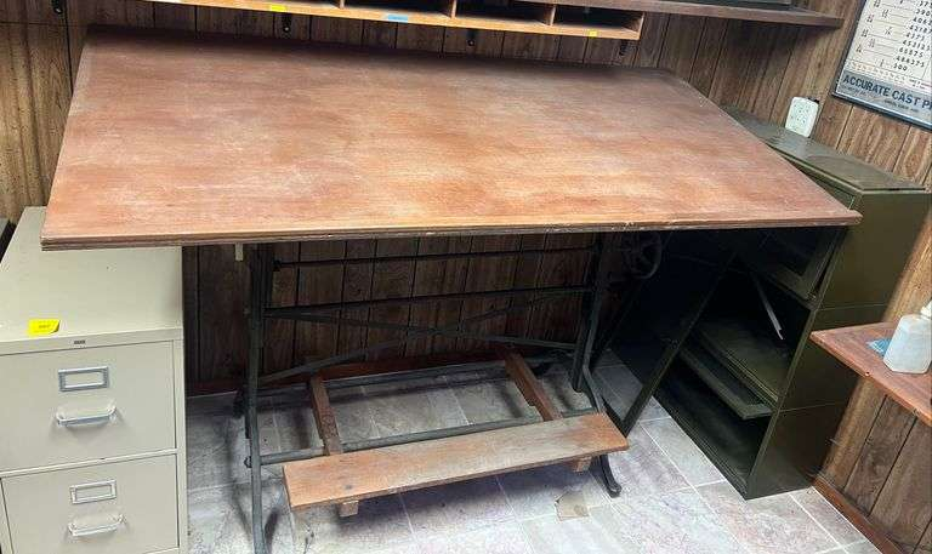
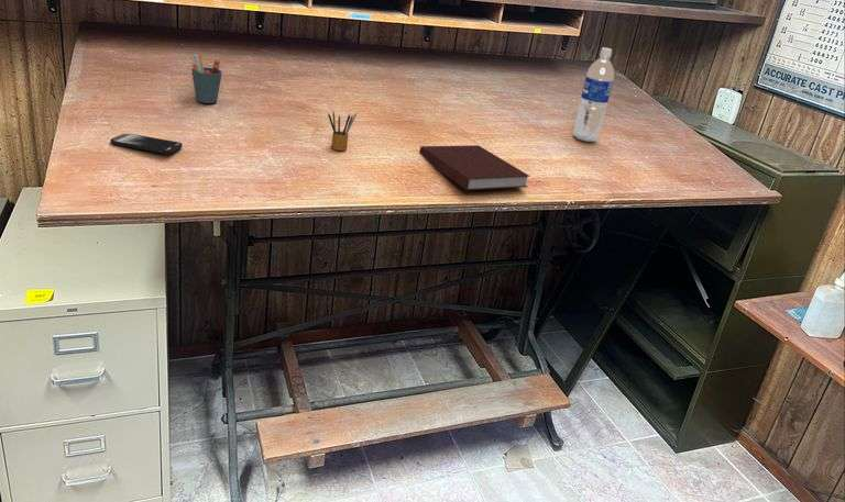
+ notebook [418,144,531,191]
+ smartphone [110,133,183,155]
+ pen holder [190,54,223,104]
+ water bottle [572,46,615,143]
+ pencil box [327,111,358,152]
